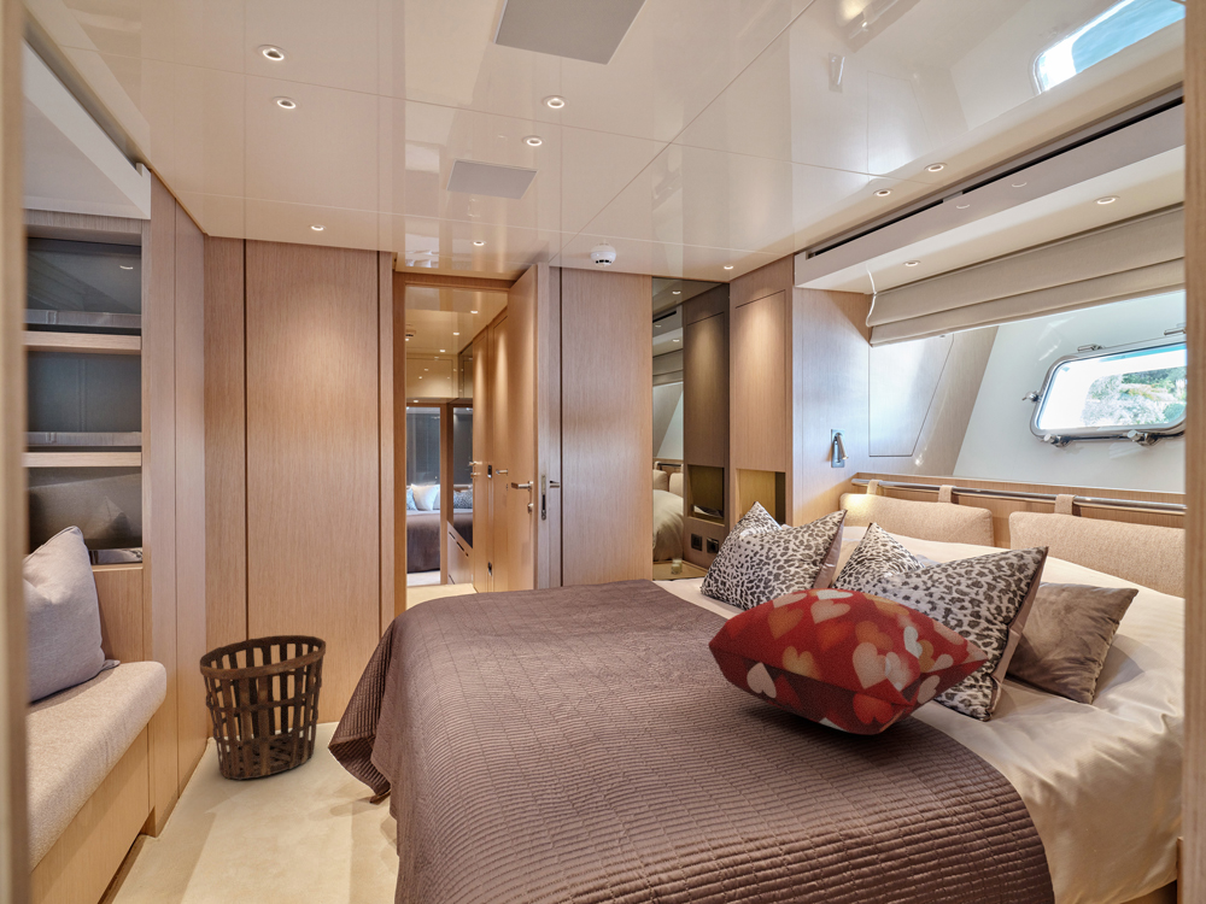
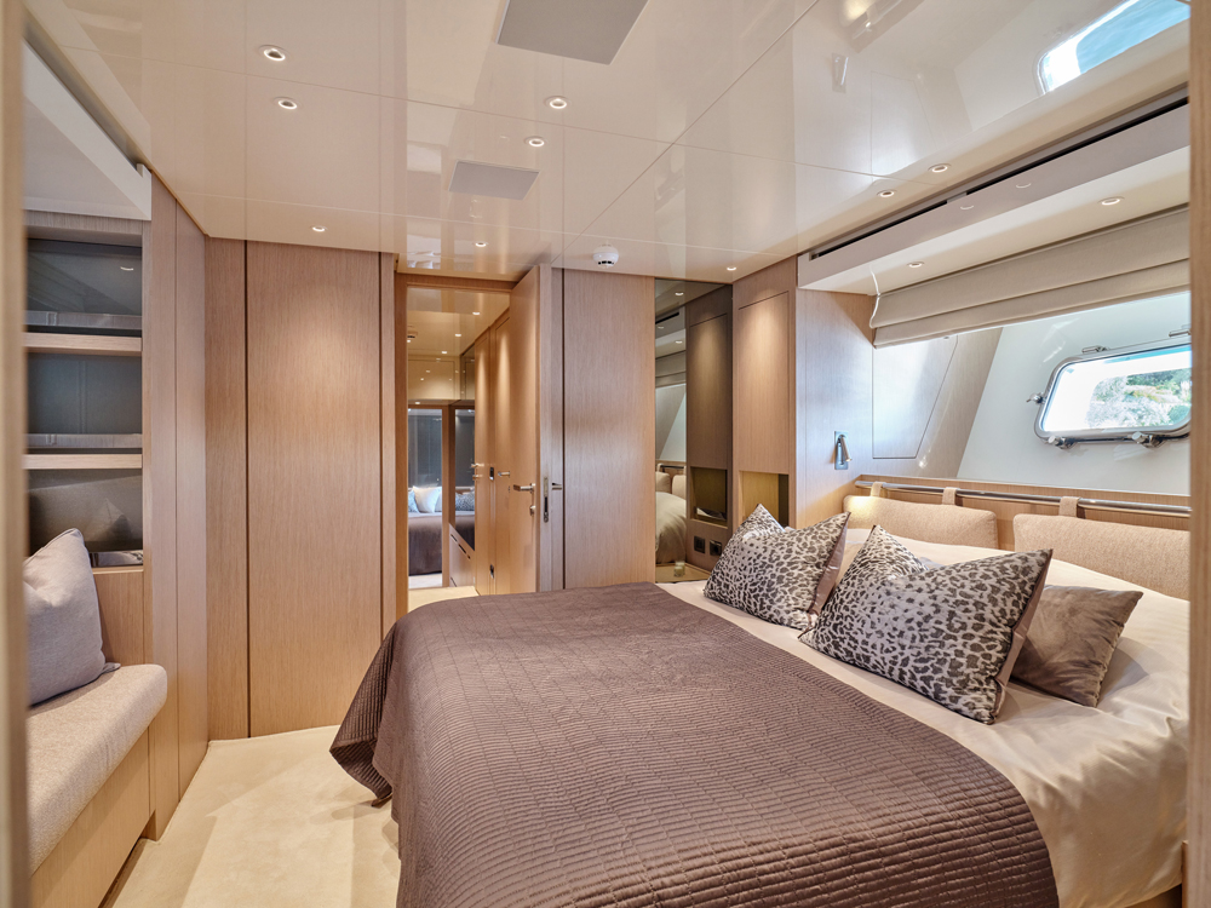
- decorative pillow [707,587,990,735]
- basket [199,634,327,781]
